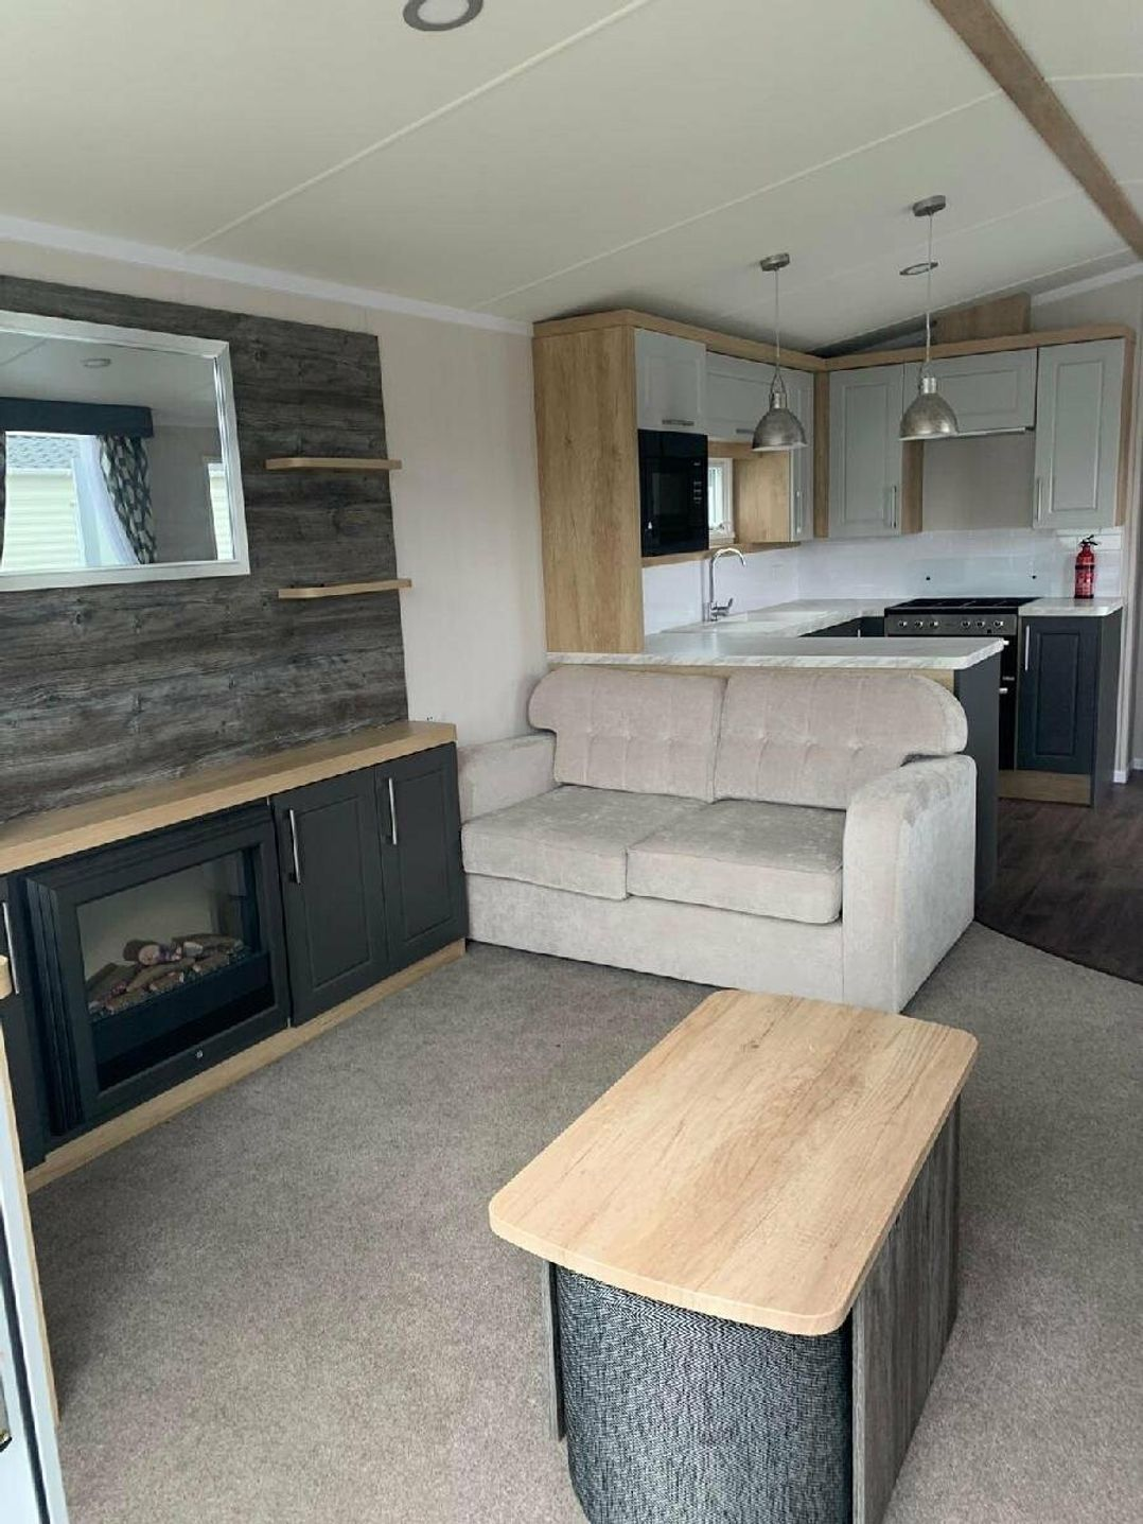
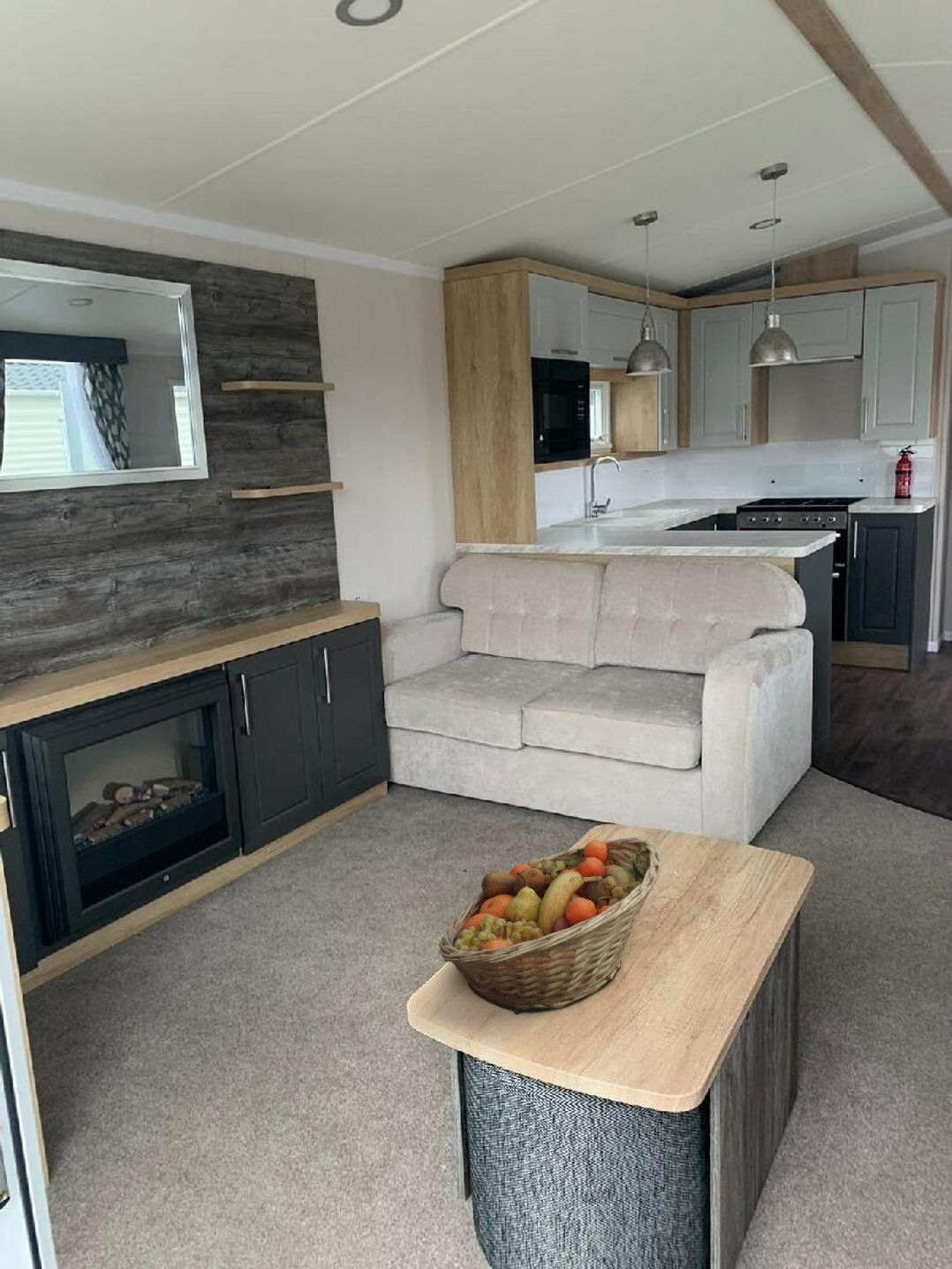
+ fruit basket [438,836,662,1015]
